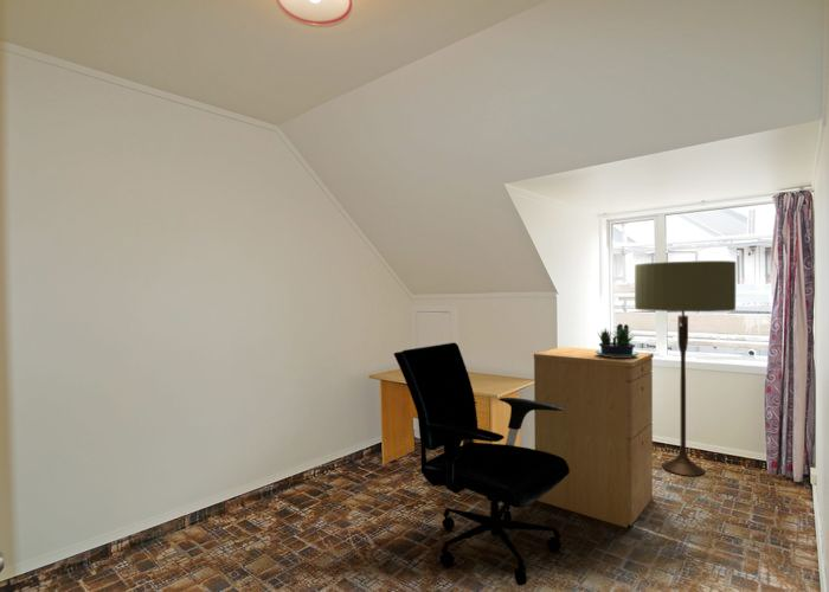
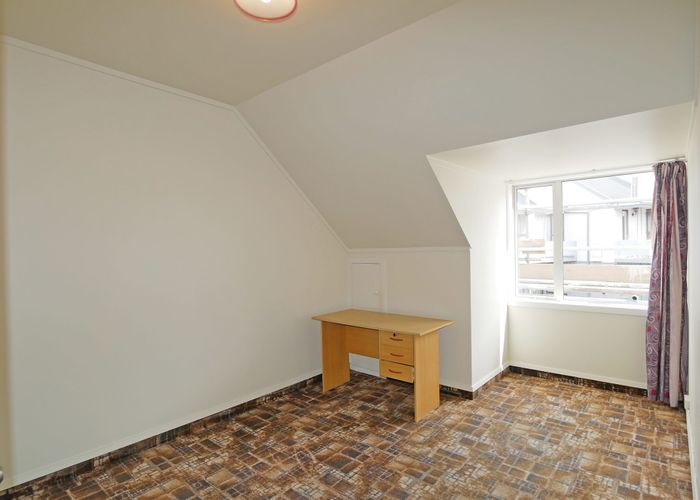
- office chair [392,341,570,586]
- floor lamp [634,259,737,477]
- filing cabinet [533,346,655,529]
- potted plant [596,323,640,358]
